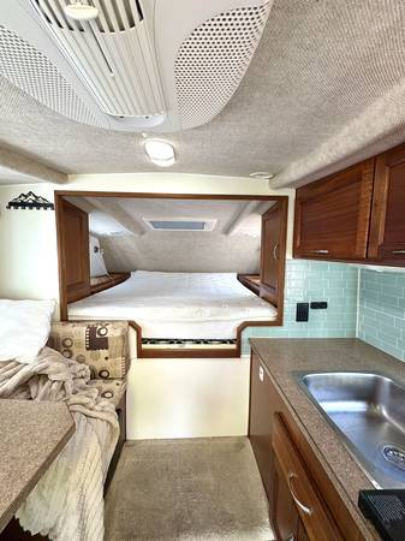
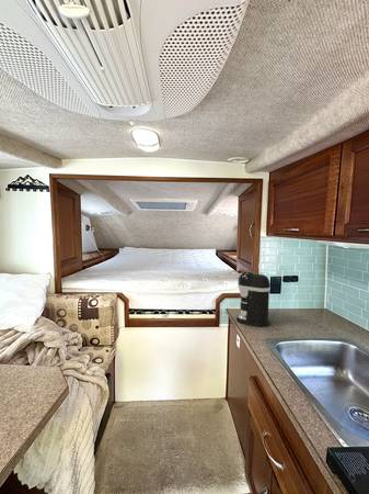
+ coffee maker [235,270,272,328]
